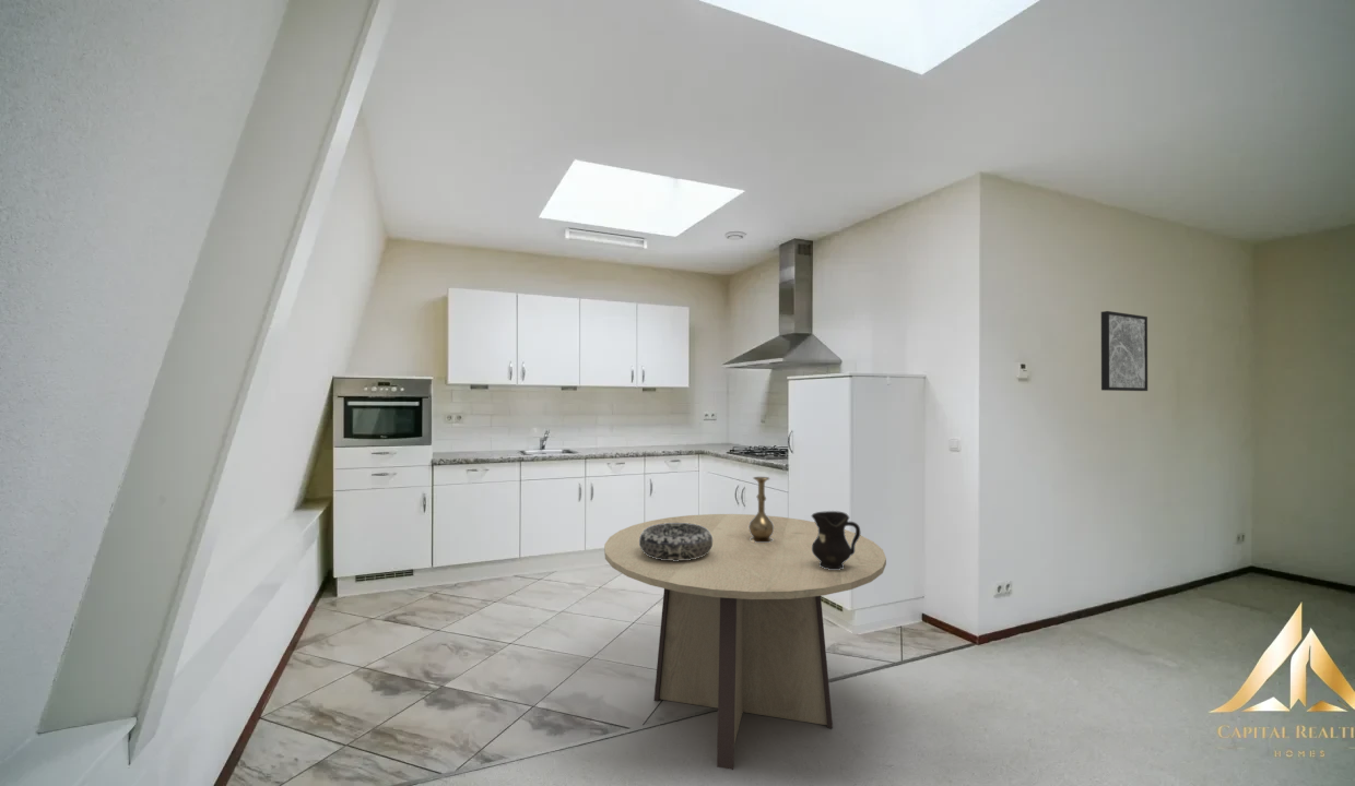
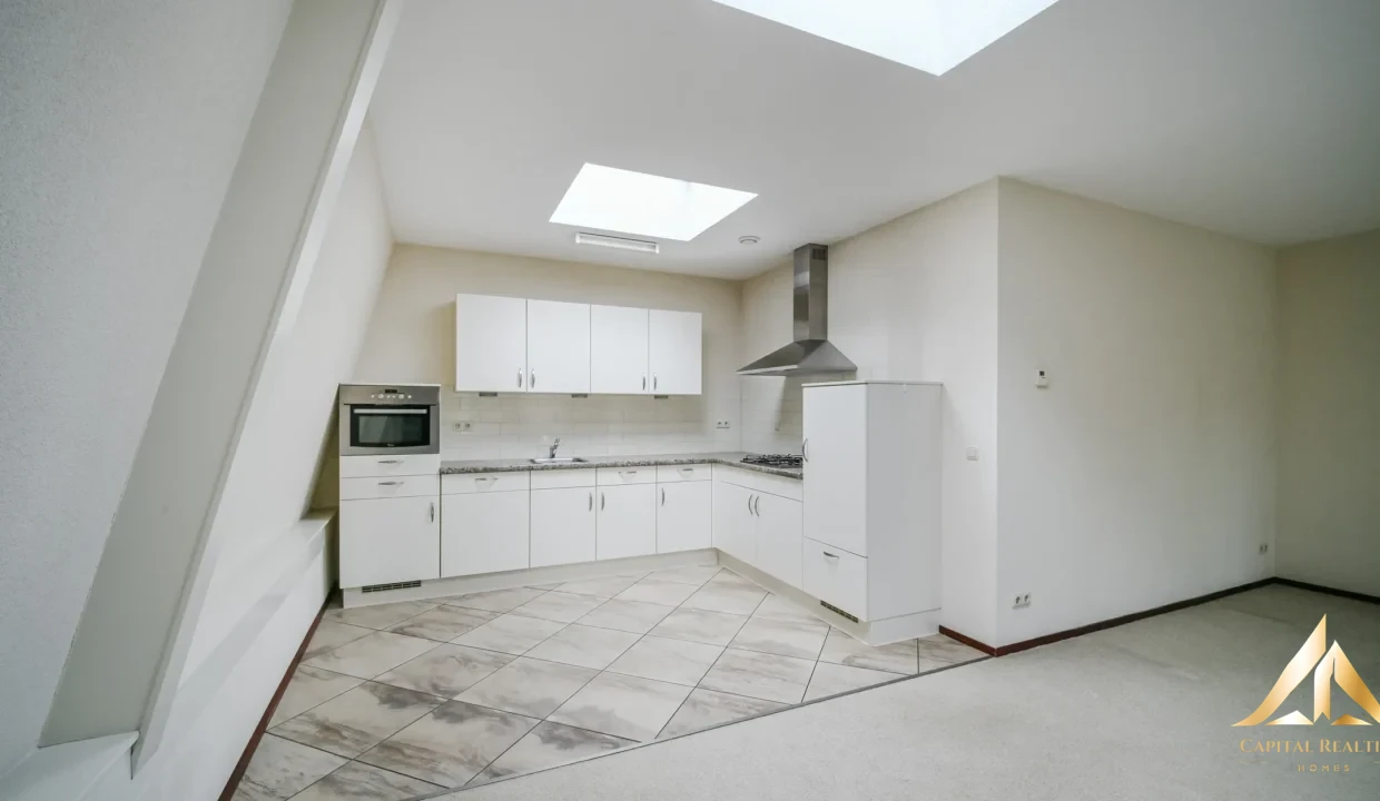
- decorative bowl [639,523,712,561]
- pitcher [811,510,861,570]
- wall art [1100,310,1148,392]
- vase [749,476,774,543]
- dining table [603,513,887,771]
